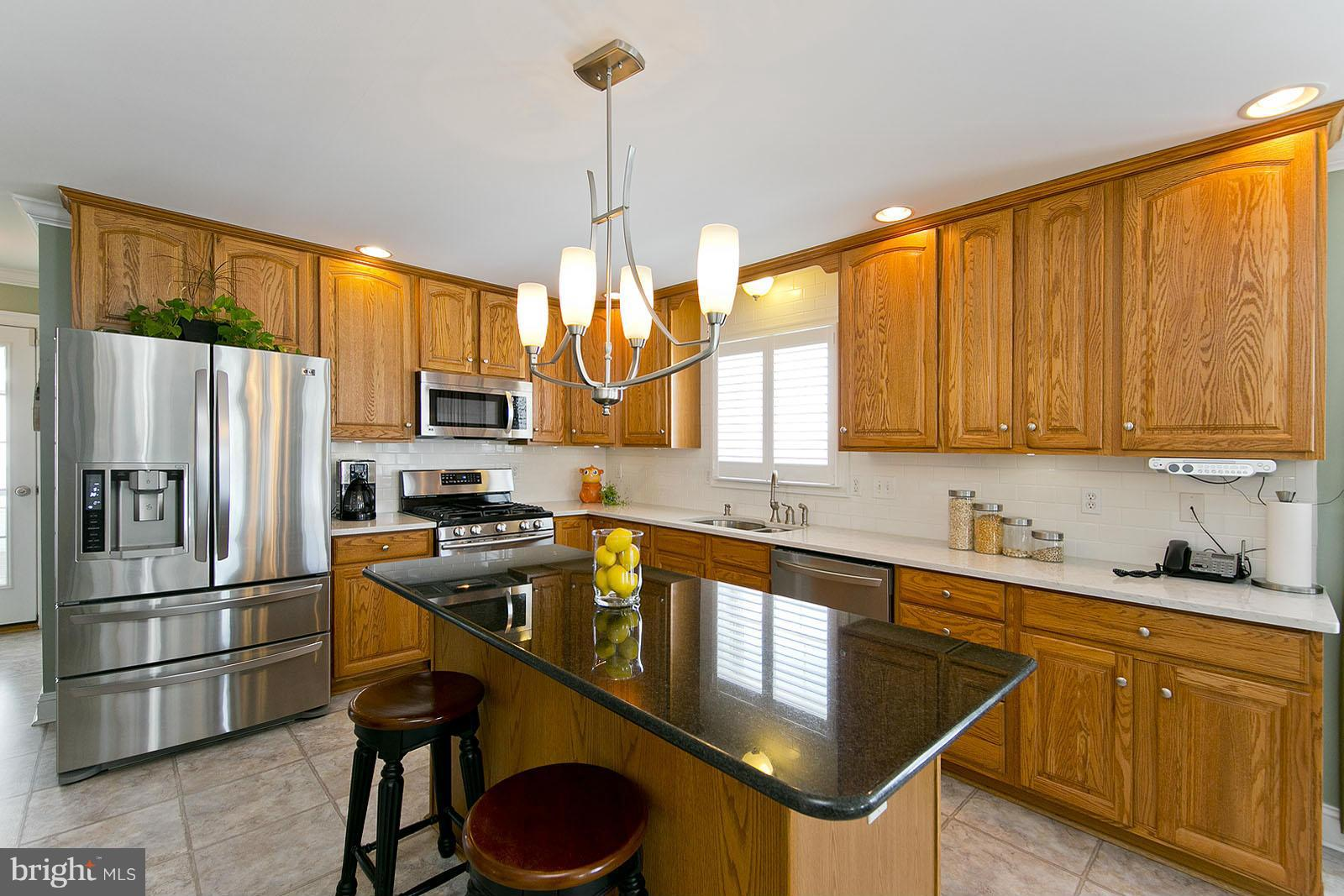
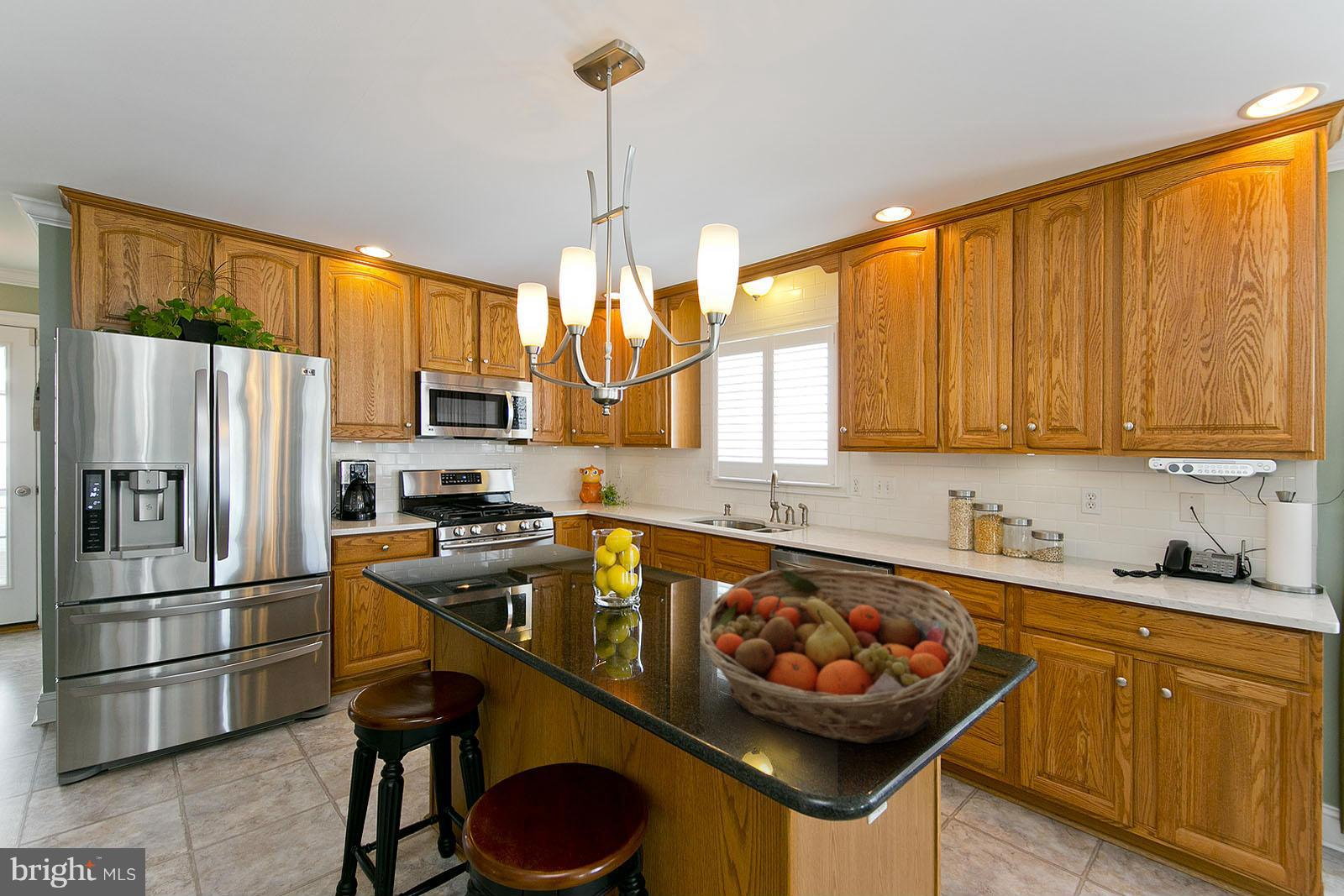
+ fruit basket [699,567,979,745]
